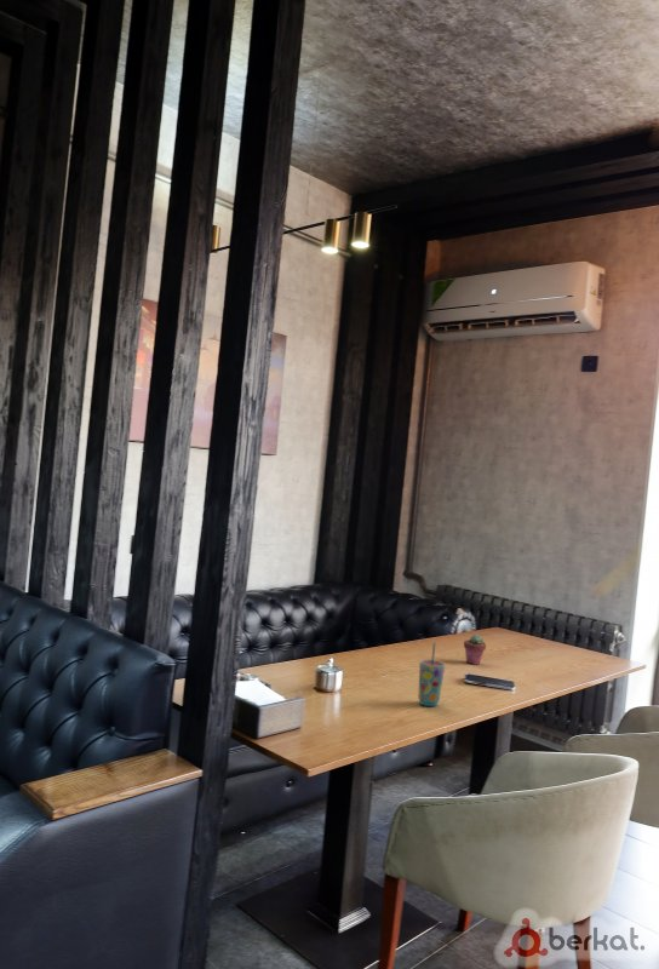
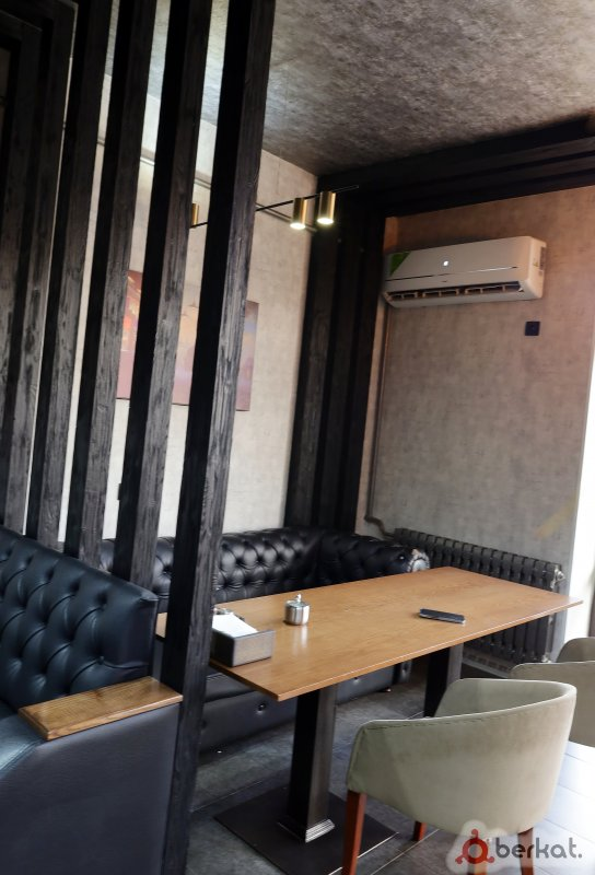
- potted succulent [463,633,487,666]
- cup [417,642,446,707]
